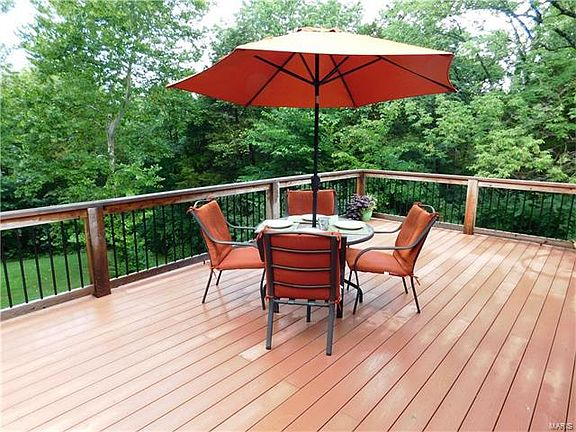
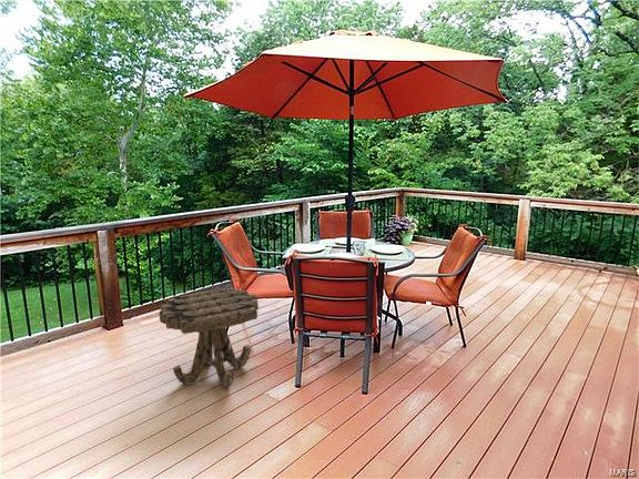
+ side table [159,287,260,389]
